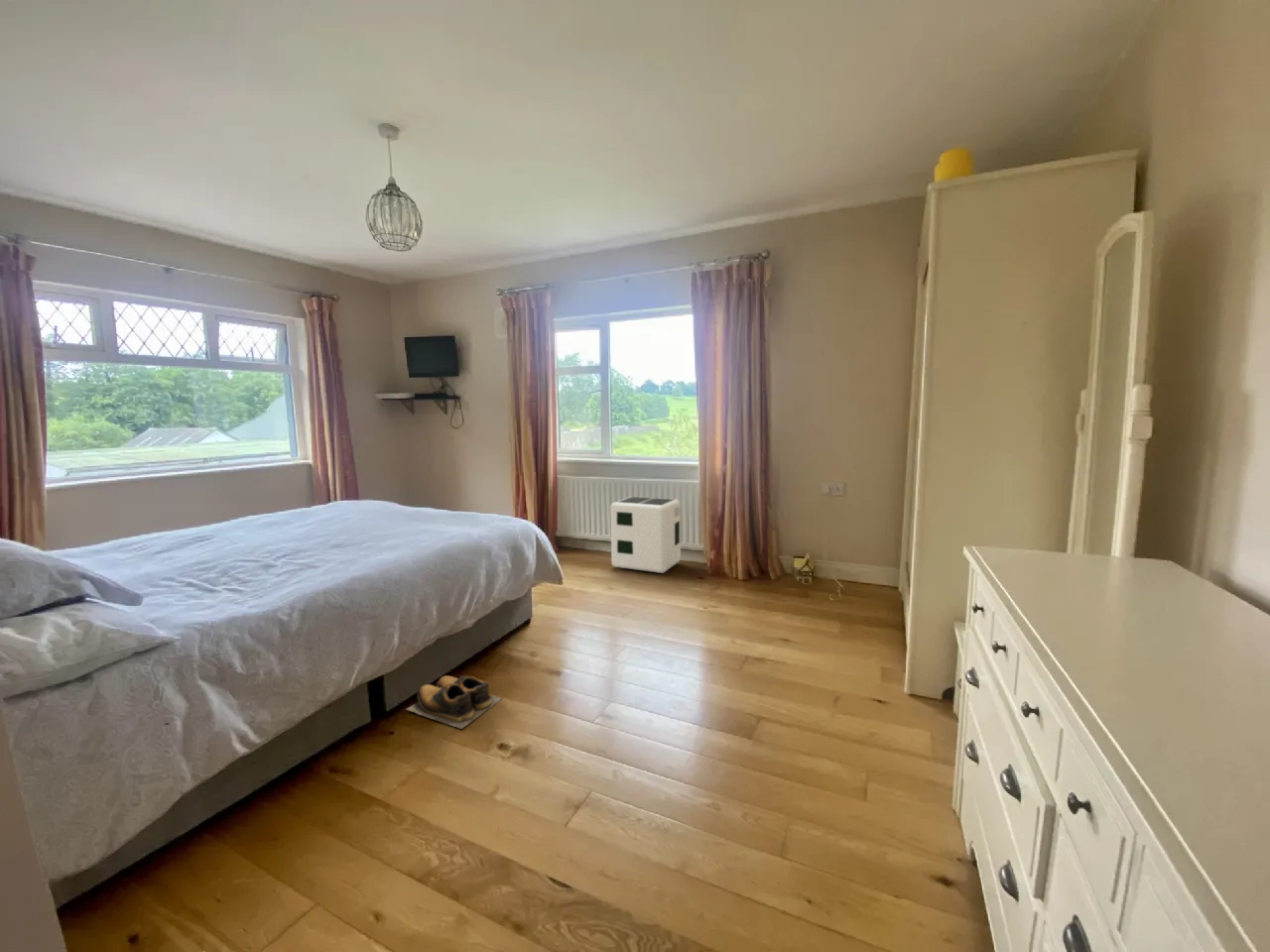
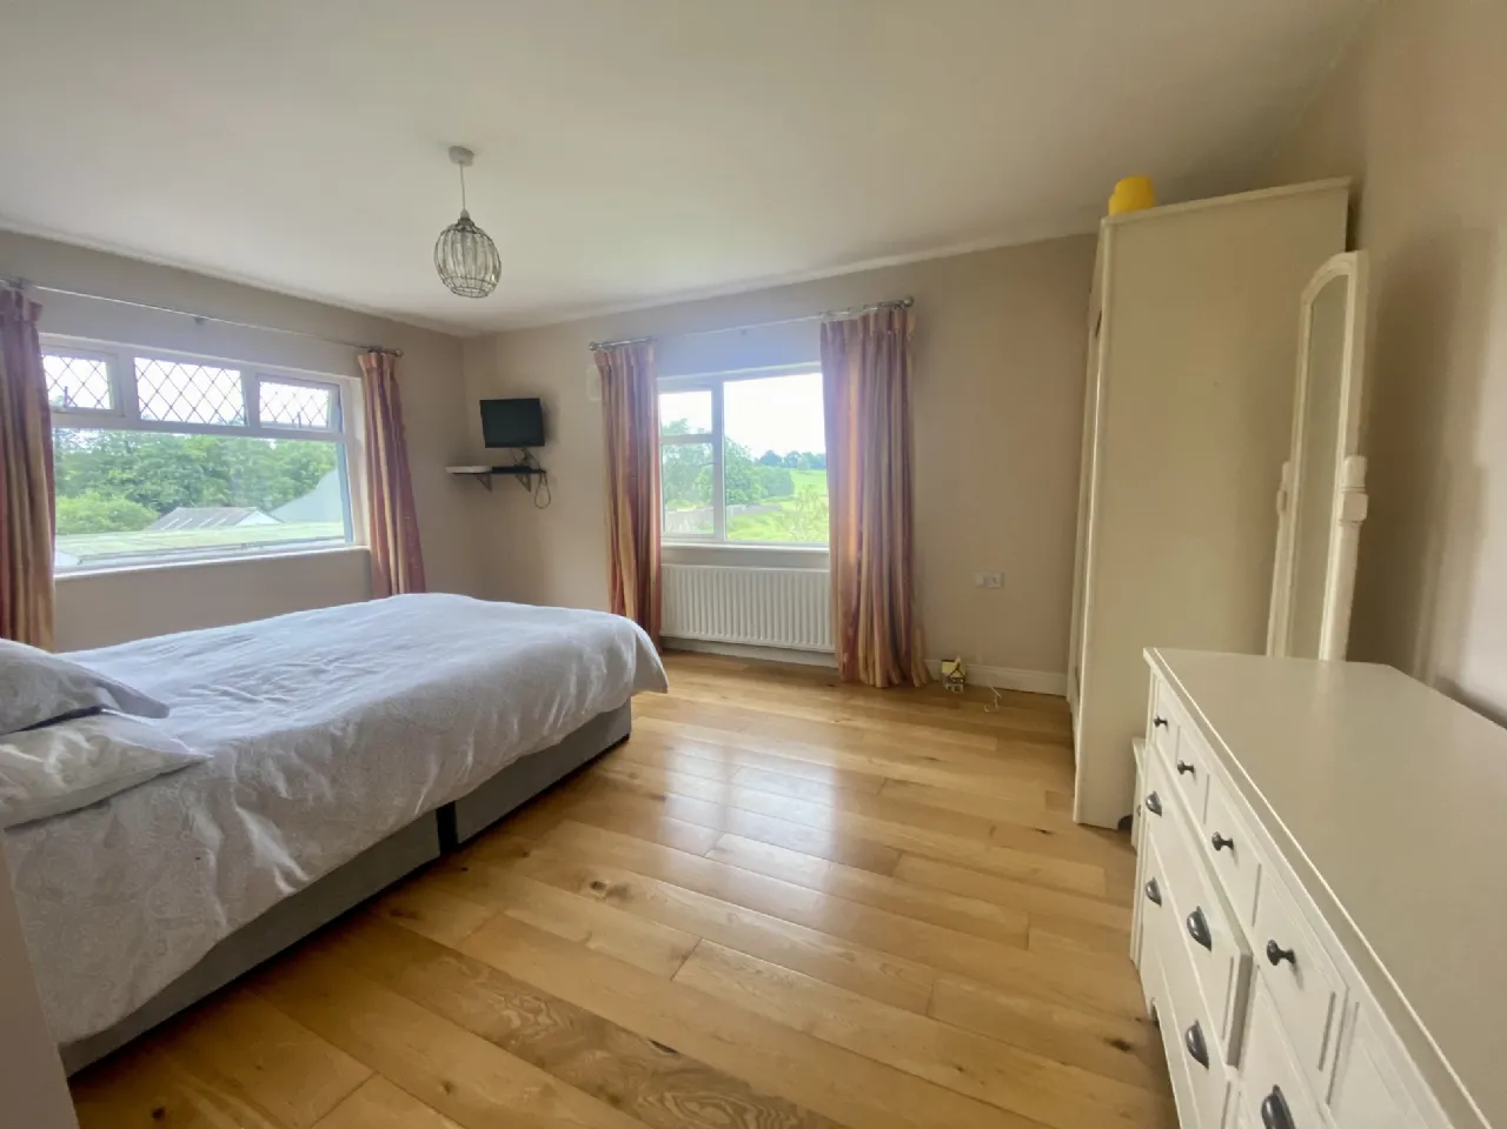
- air purifier [610,496,682,574]
- shoes [406,674,503,730]
